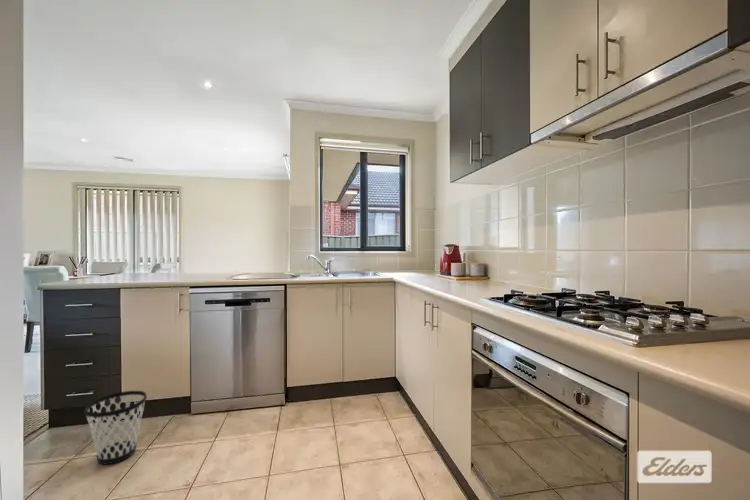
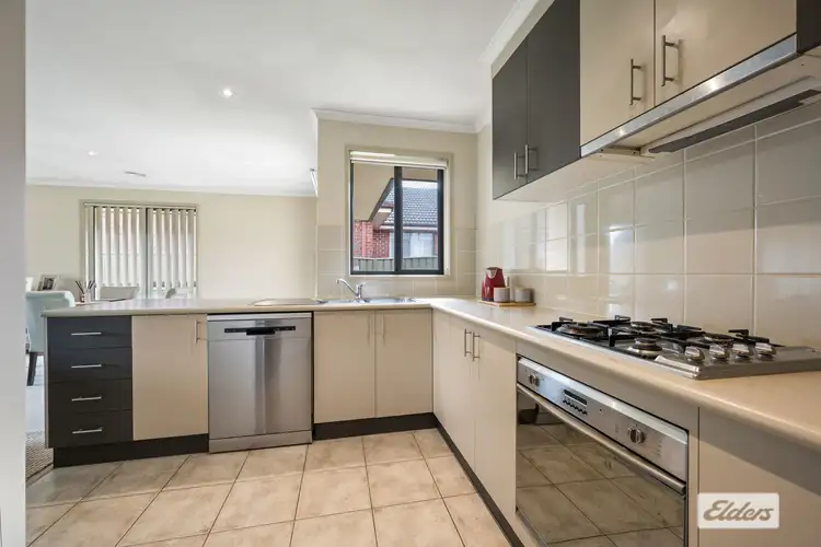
- wastebasket [84,390,148,465]
